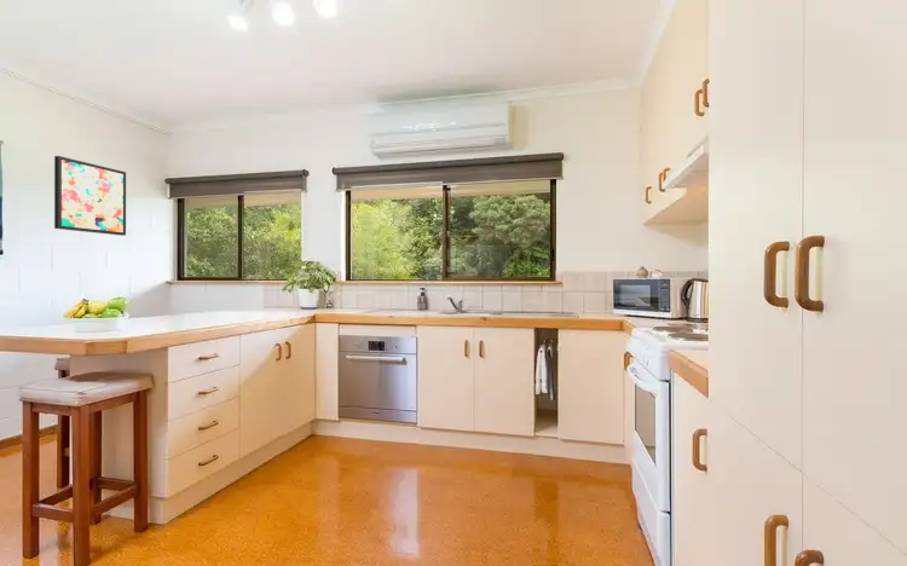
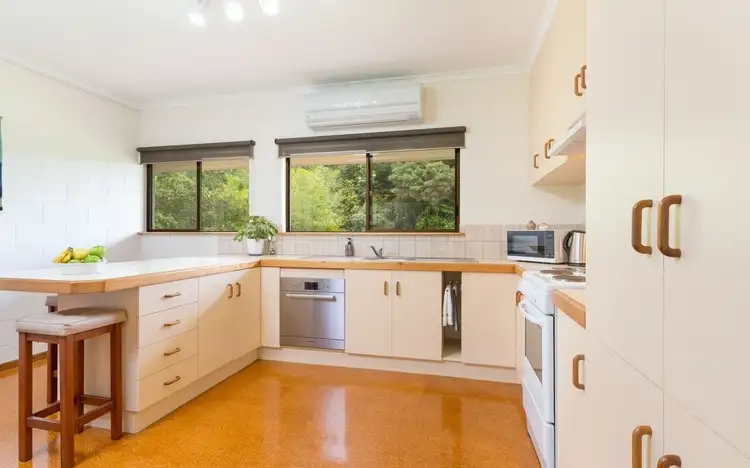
- wall art [53,155,127,237]
